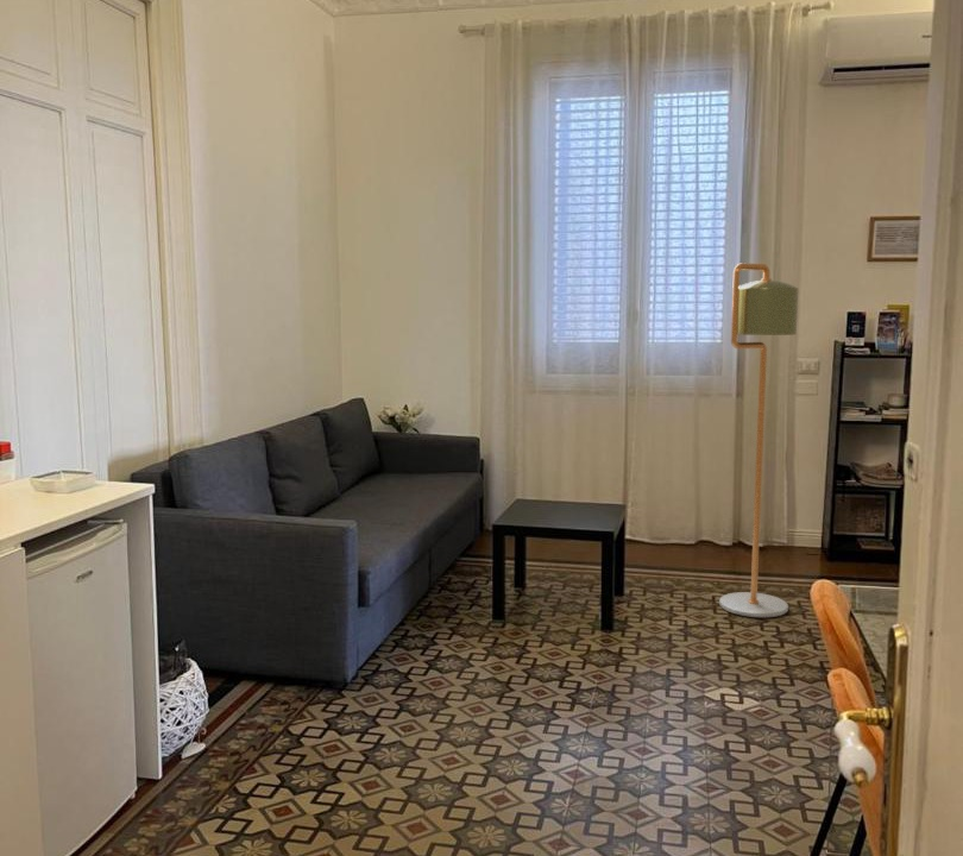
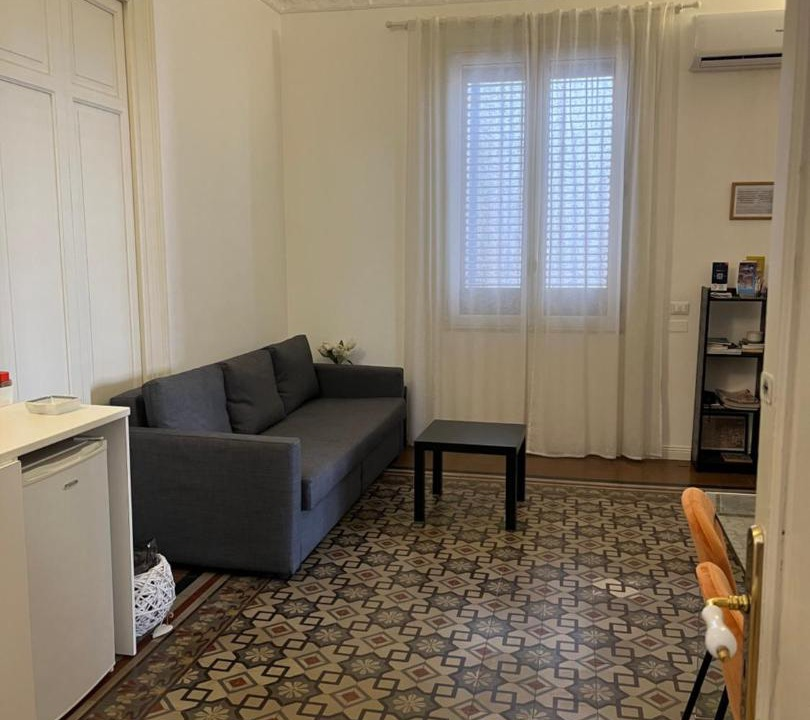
- floor lamp [718,263,799,618]
